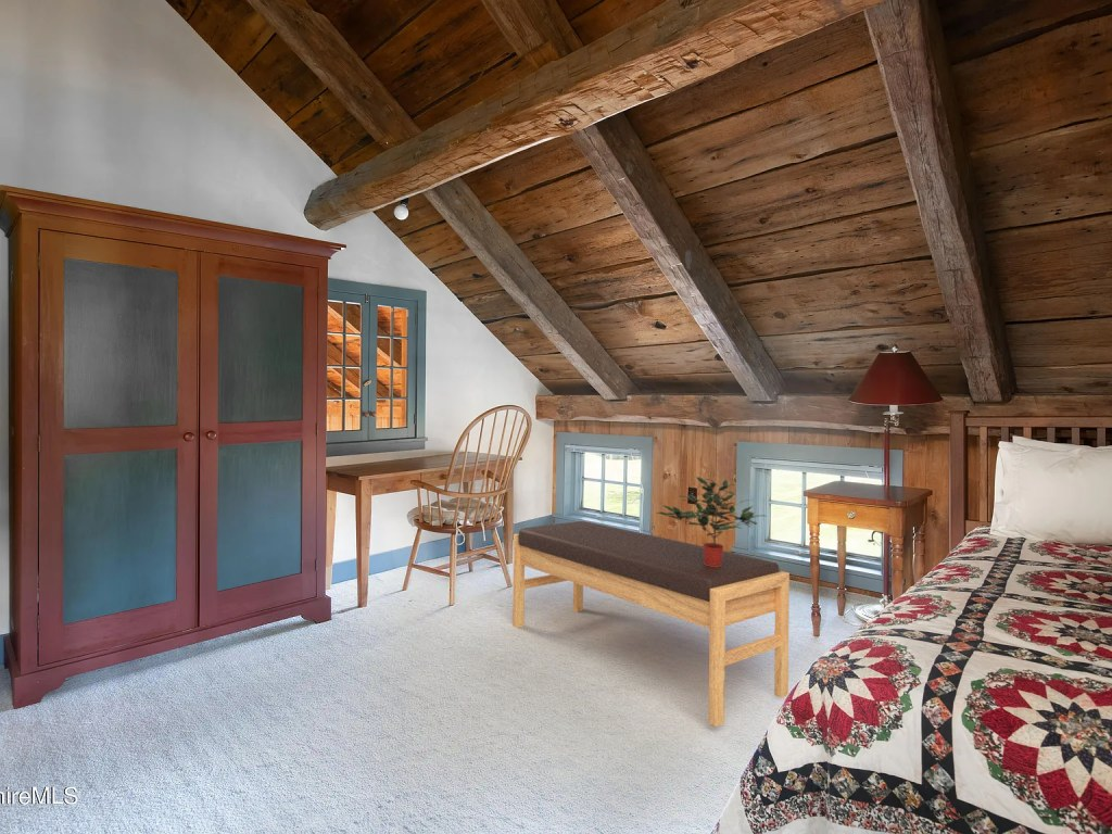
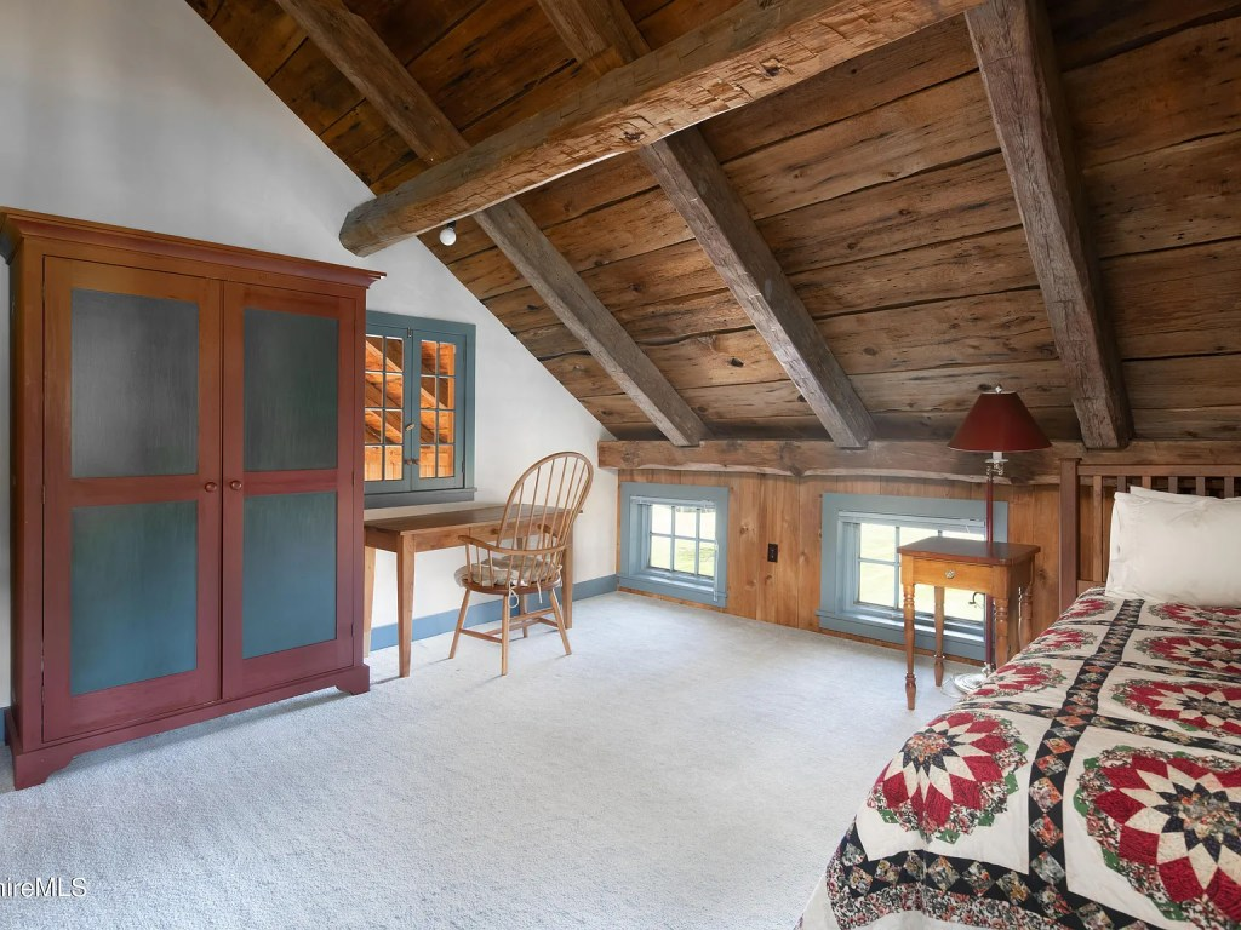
- bench [511,520,791,728]
- potted plant [655,476,769,567]
